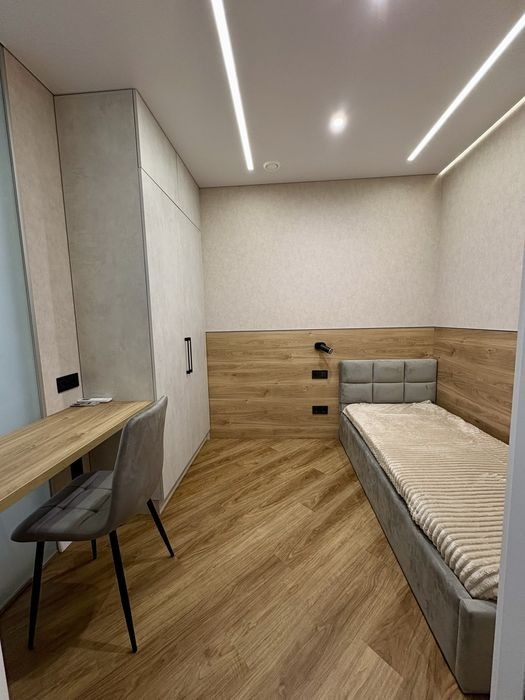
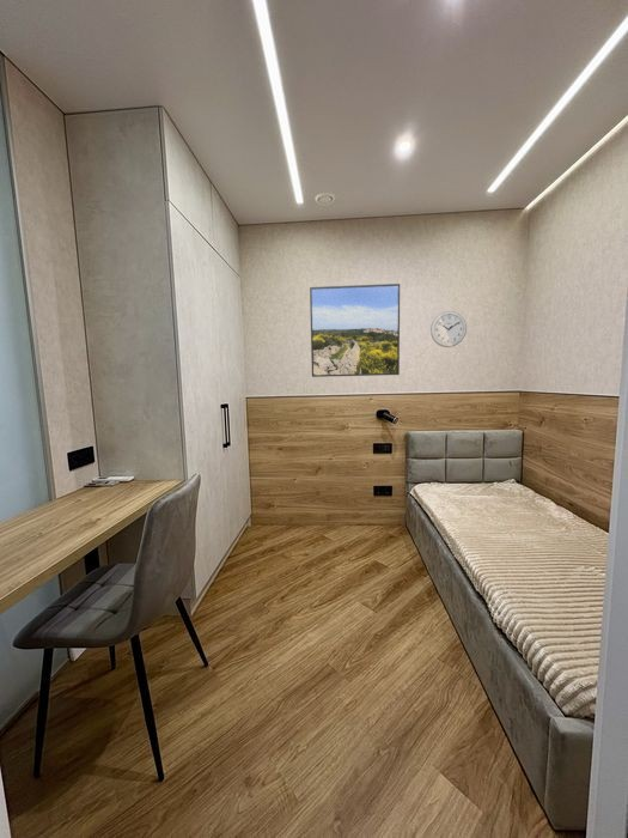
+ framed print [309,283,401,378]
+ wall clock [429,310,468,348]
